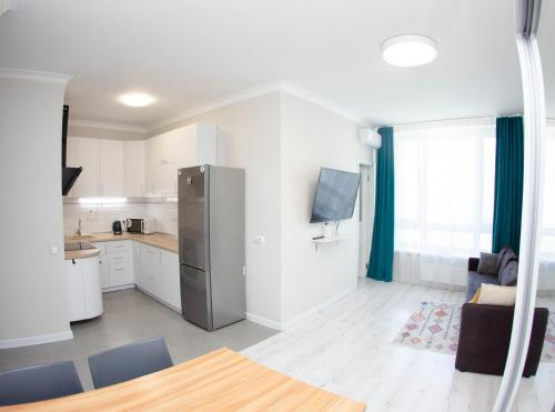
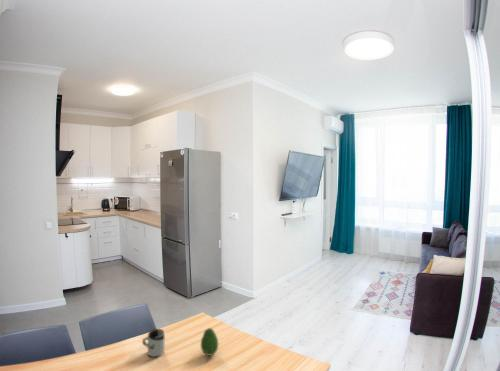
+ cup [141,328,166,358]
+ fruit [200,327,219,357]
